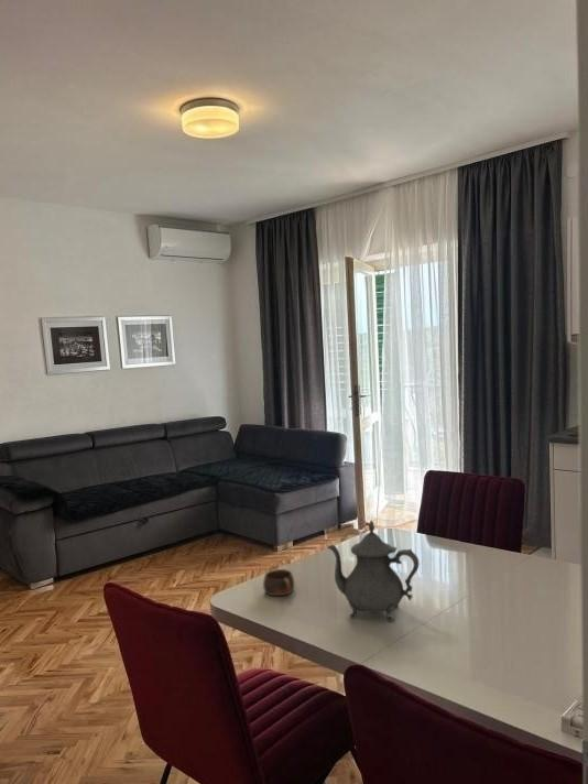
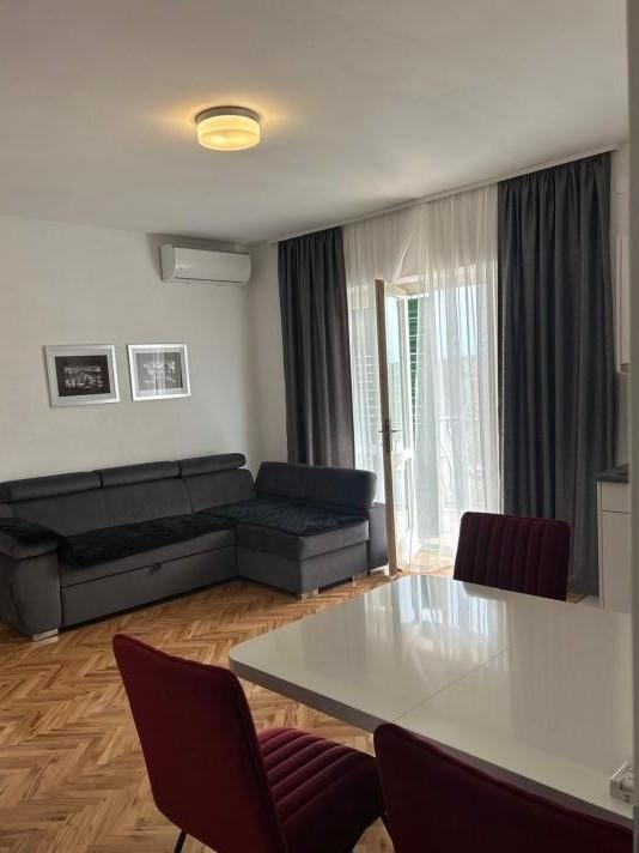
- cup [262,568,295,597]
- teapot [326,519,421,623]
